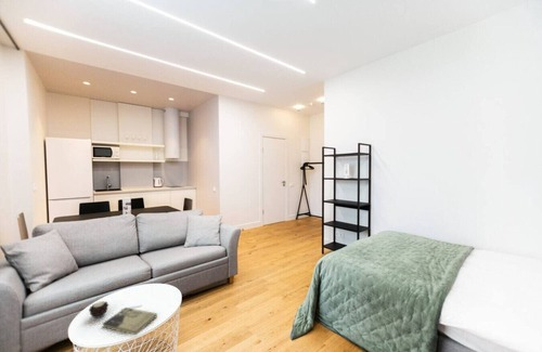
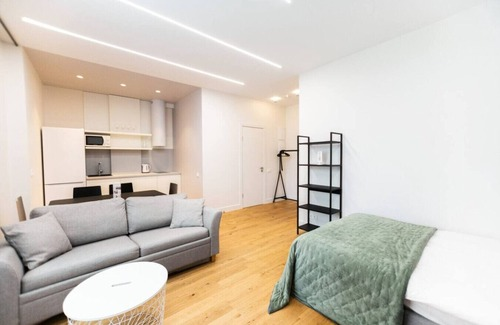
- candle [88,300,109,320]
- book [102,307,158,336]
